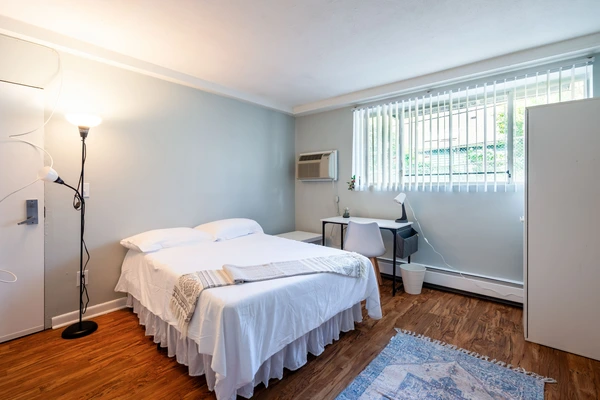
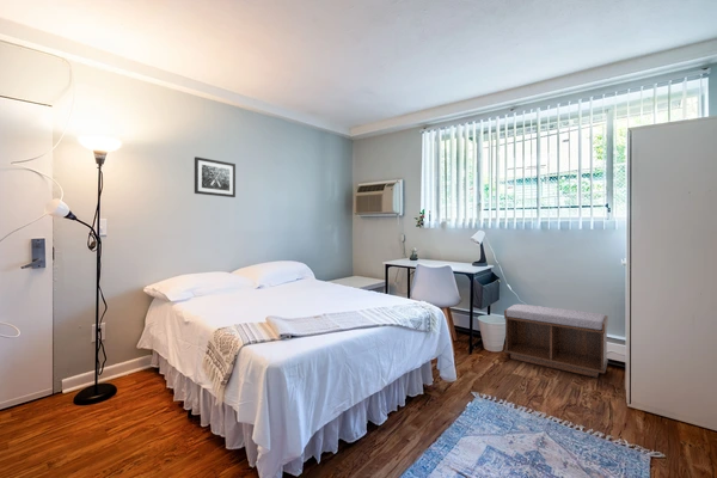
+ bench [503,304,609,379]
+ wall art [194,155,237,198]
